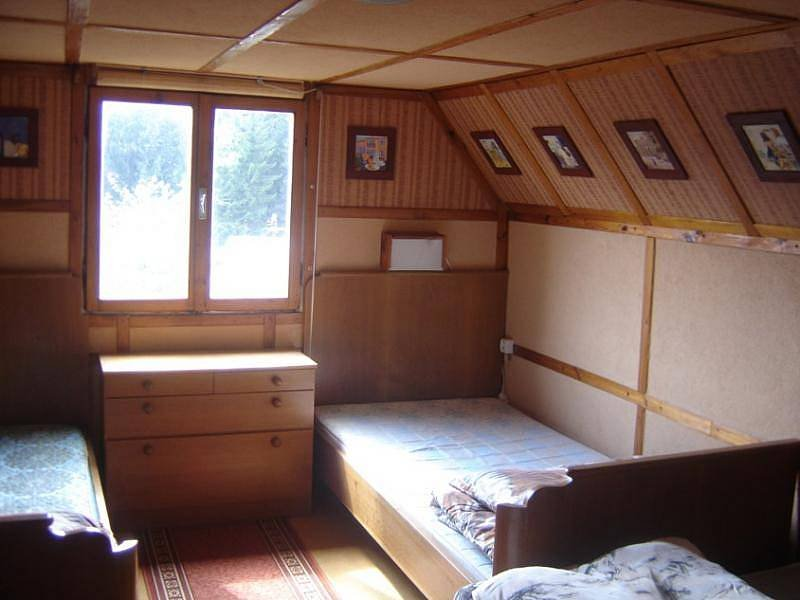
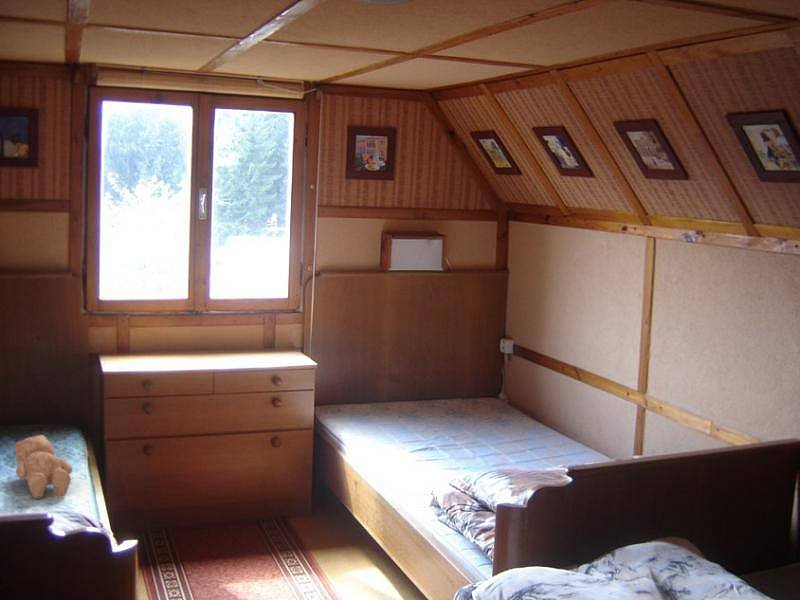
+ teddy bear [13,434,74,500]
